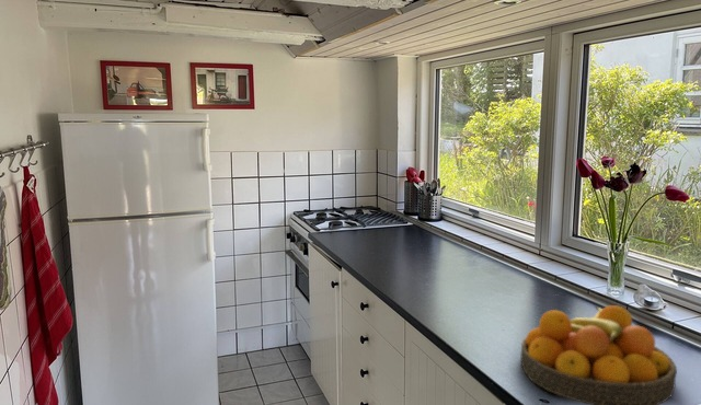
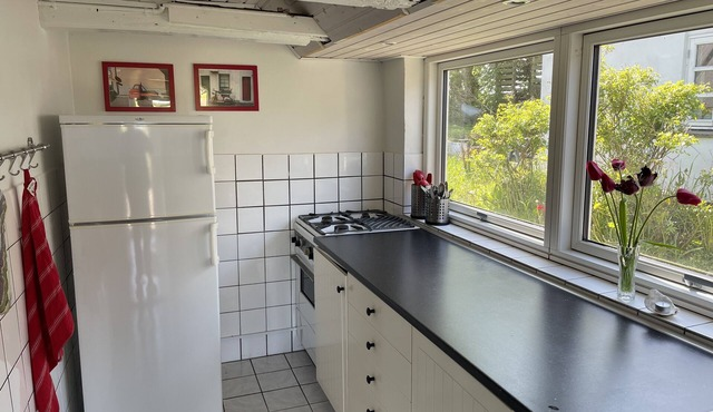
- fruit bowl [519,304,678,405]
